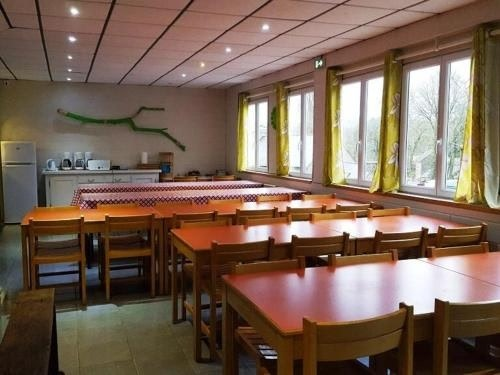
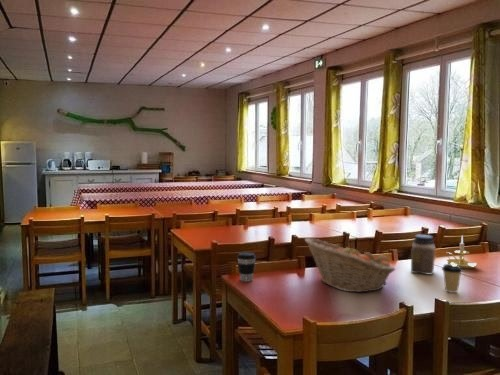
+ candle holder [445,234,478,270]
+ jar [410,234,436,275]
+ fruit basket [304,237,396,293]
+ coffee cup [236,251,257,283]
+ coffee cup [441,263,464,294]
